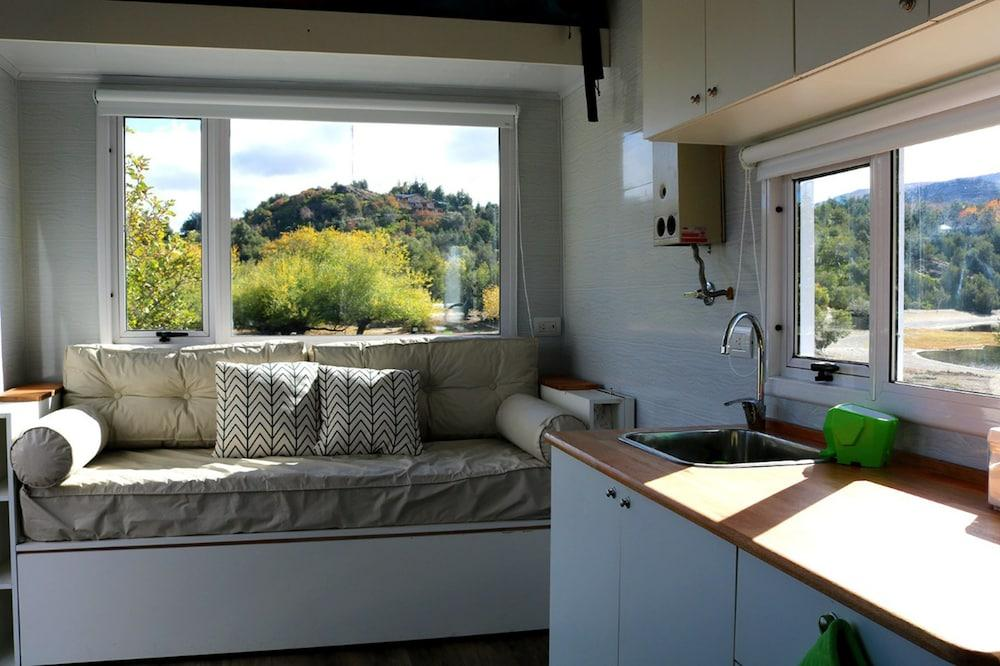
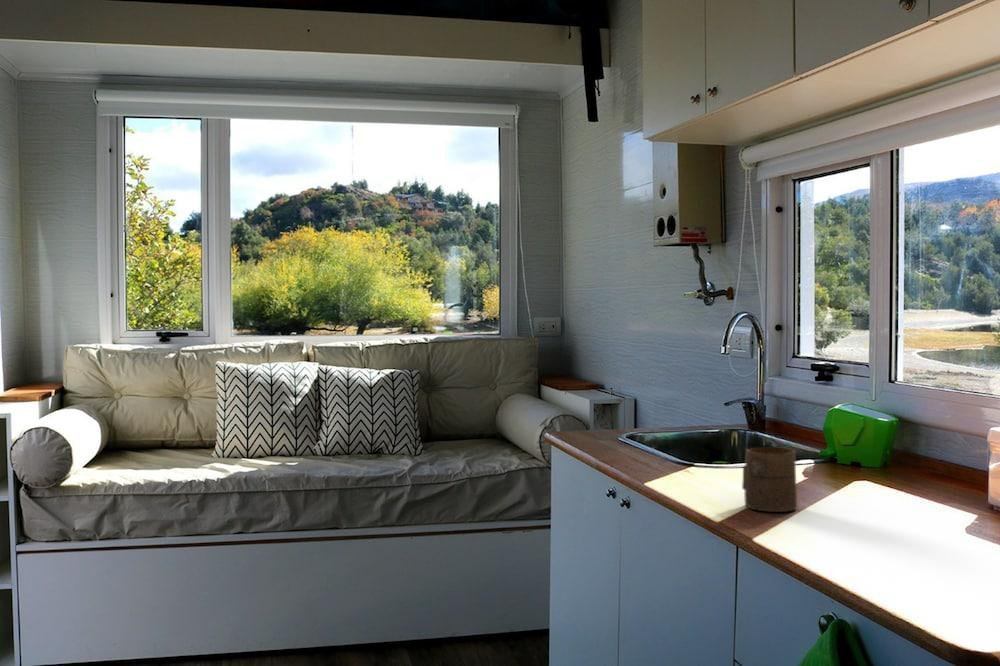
+ cup [741,446,798,513]
